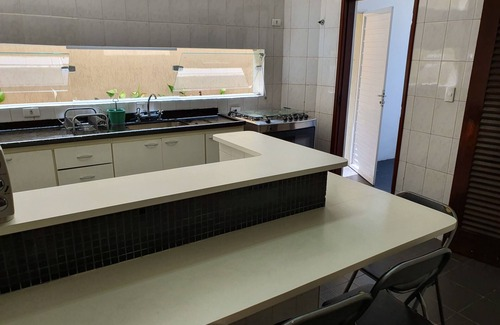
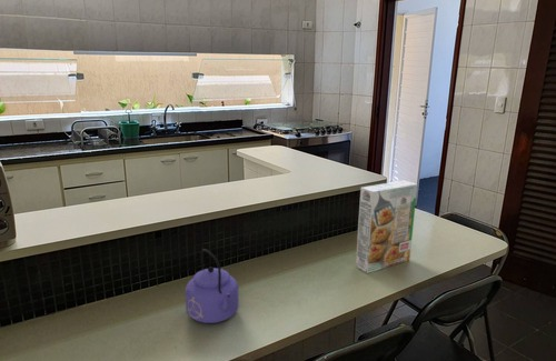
+ cereal box [355,180,418,274]
+ kettle [185,248,240,324]
